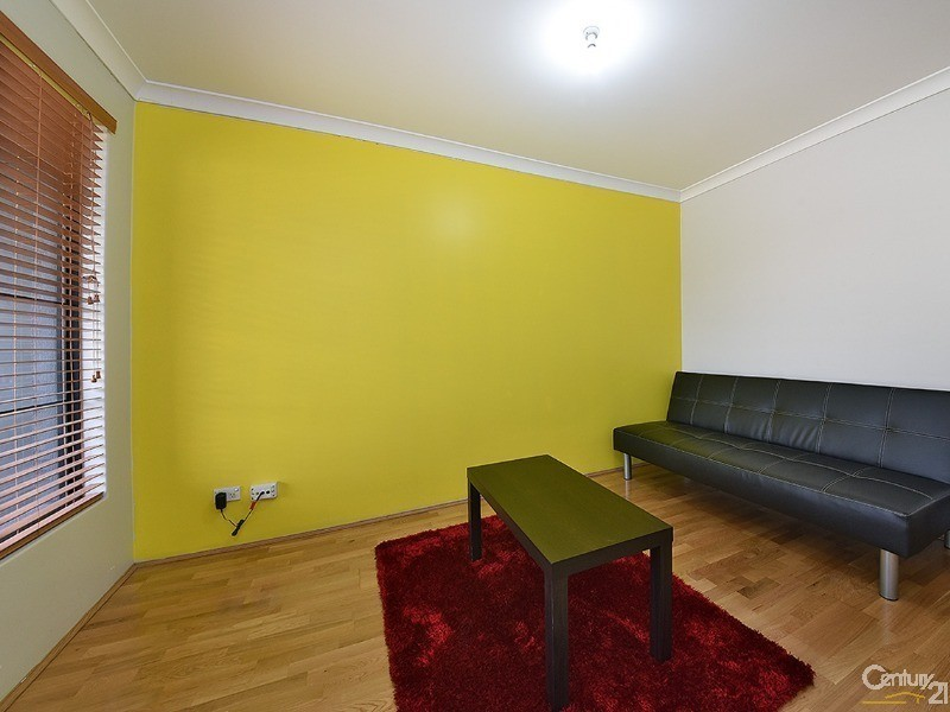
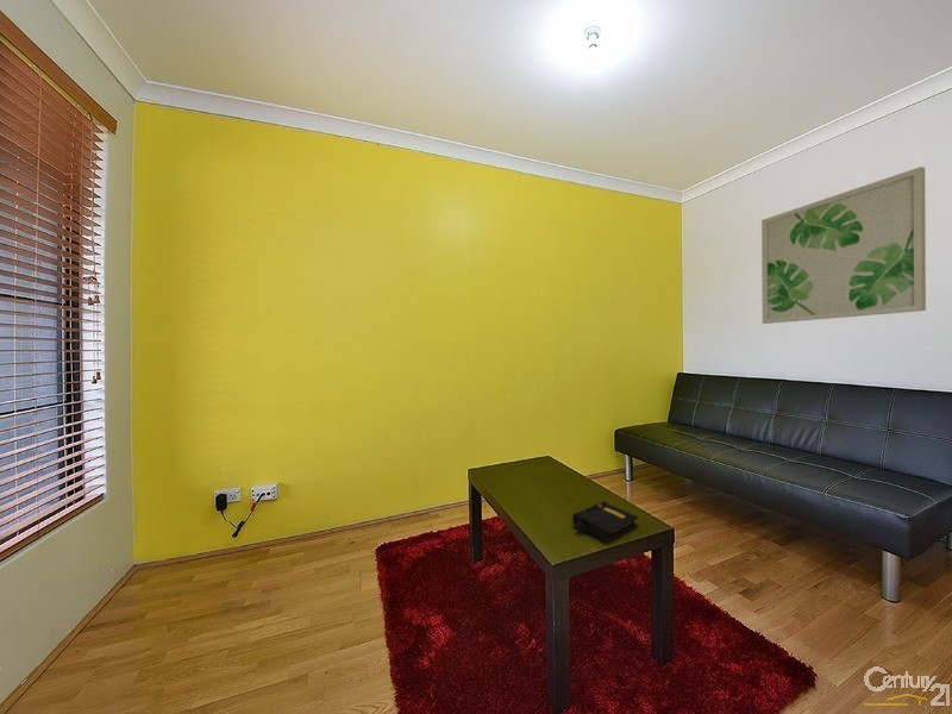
+ wall art [760,165,927,325]
+ book [571,500,639,544]
